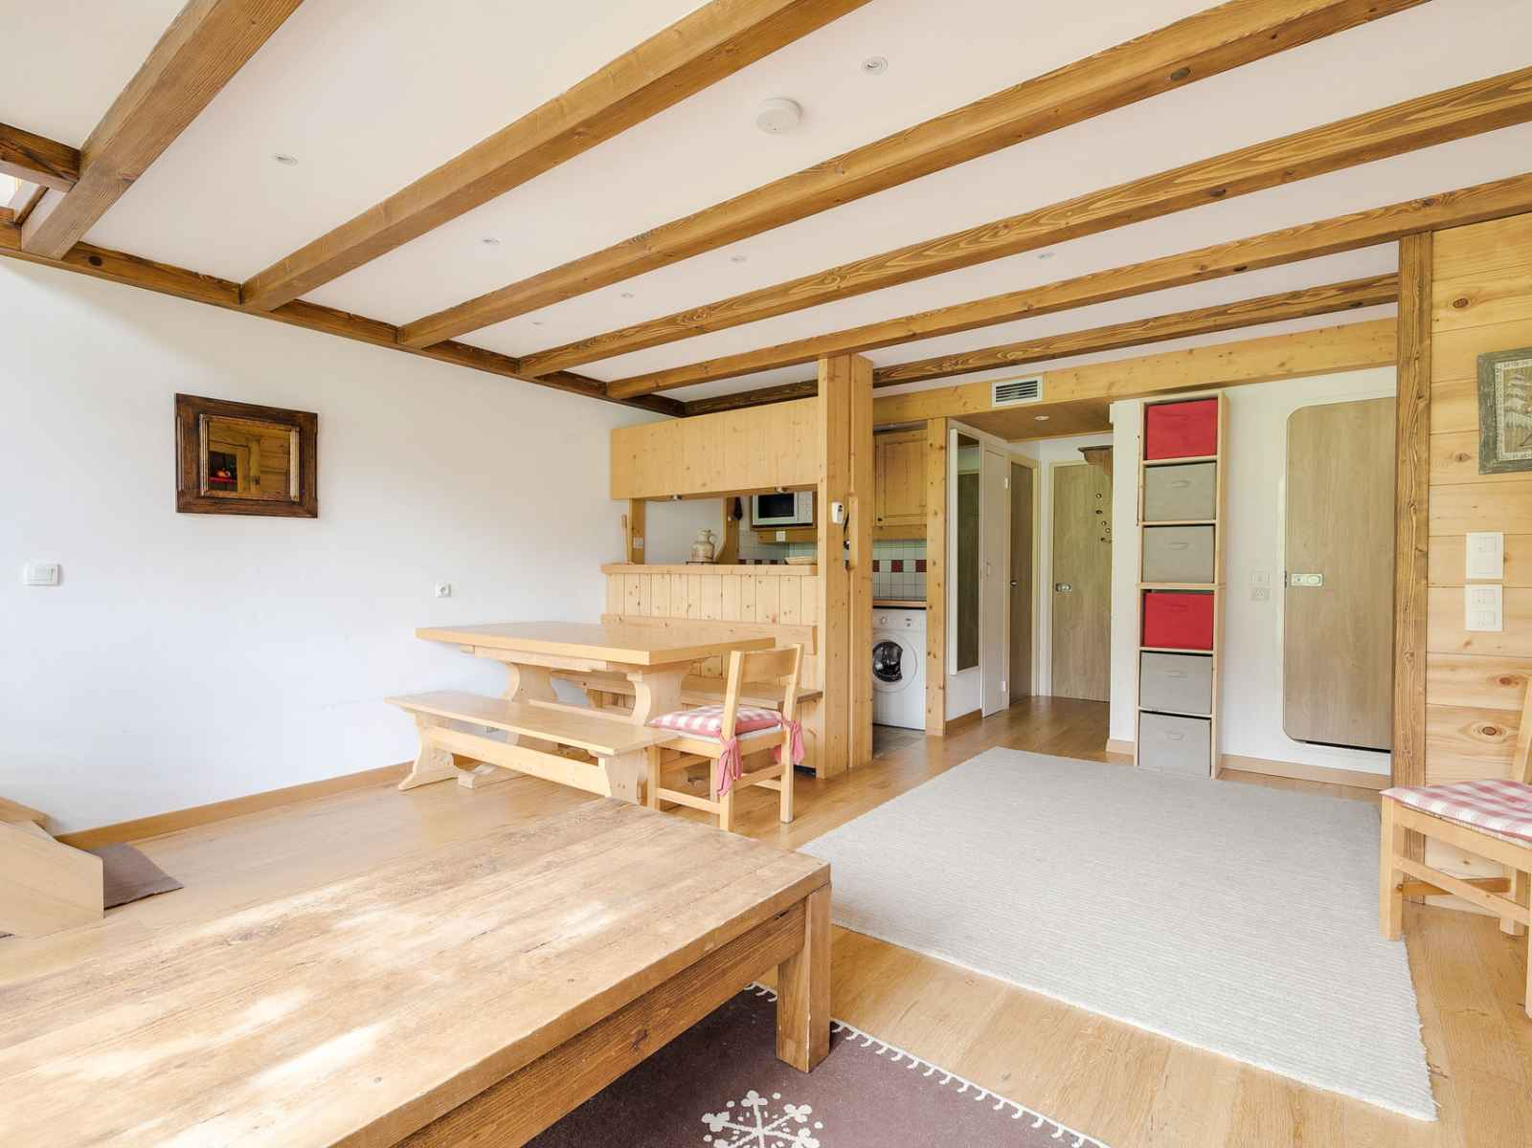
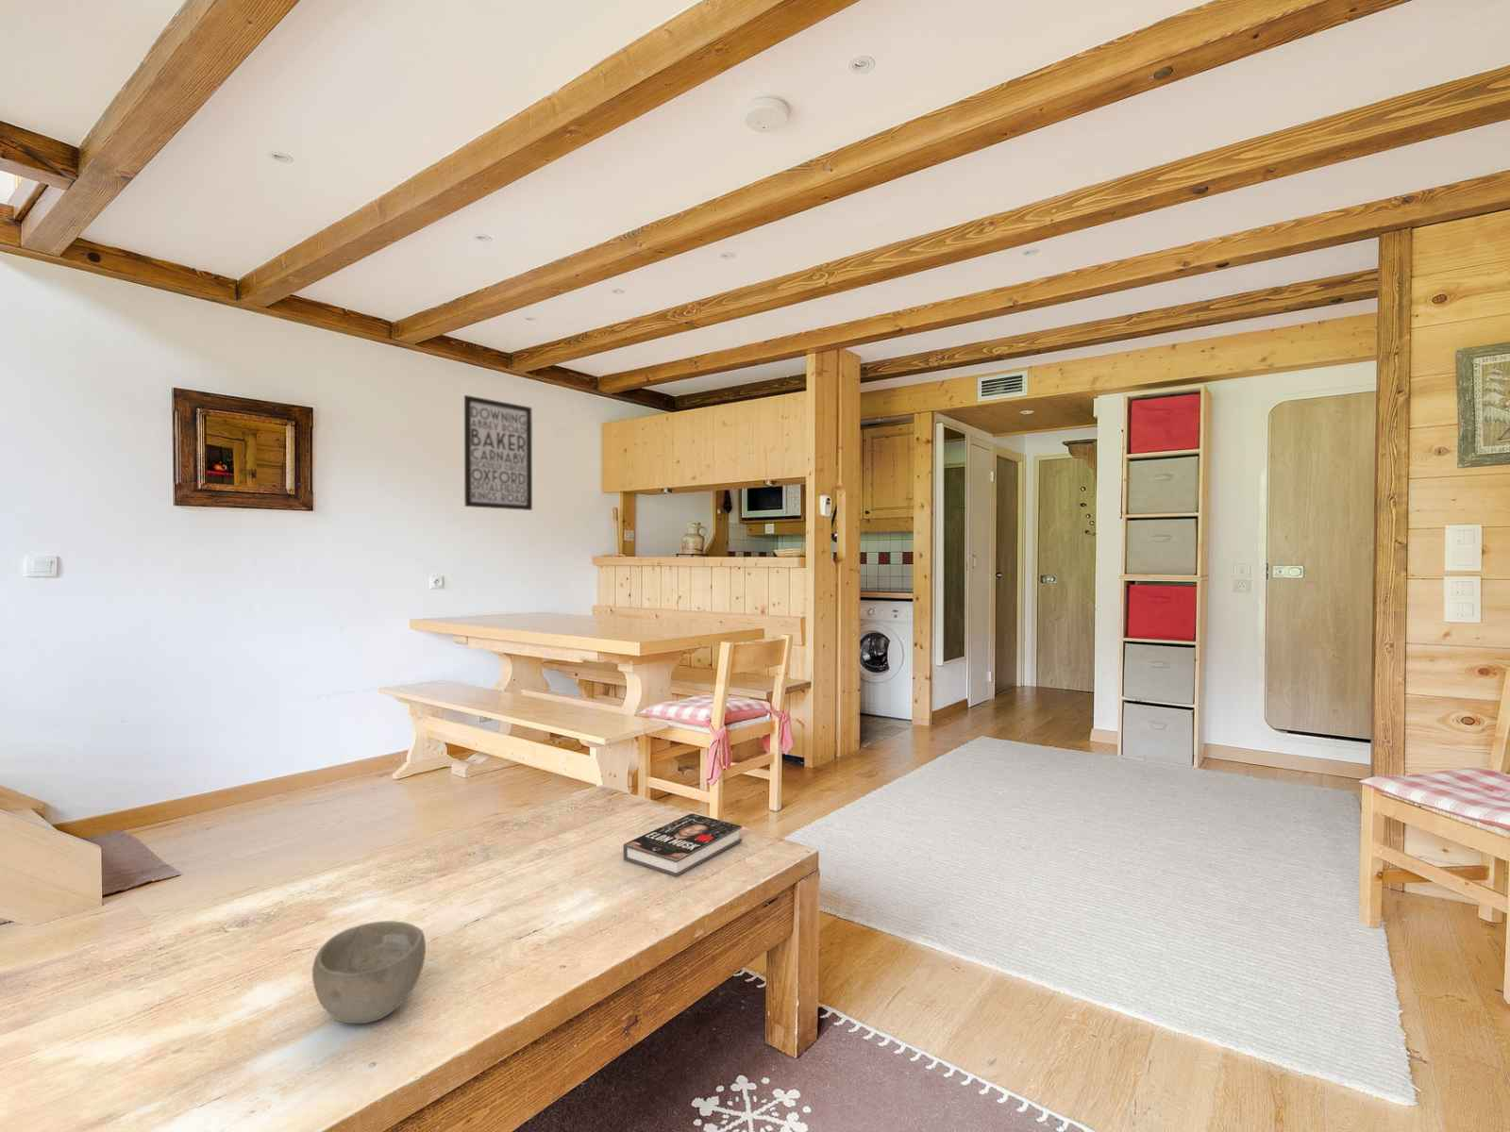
+ bowl [312,920,427,1025]
+ wall art [464,395,533,511]
+ book [623,812,743,878]
